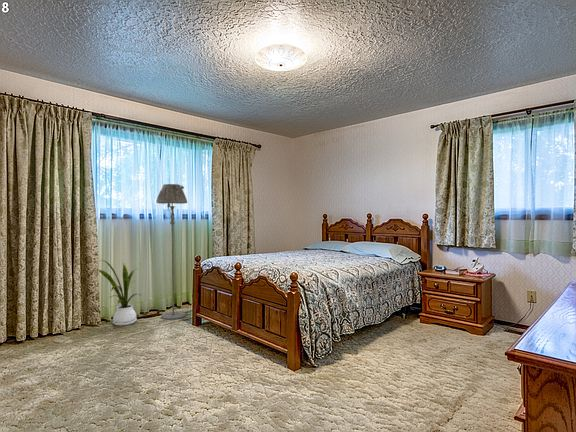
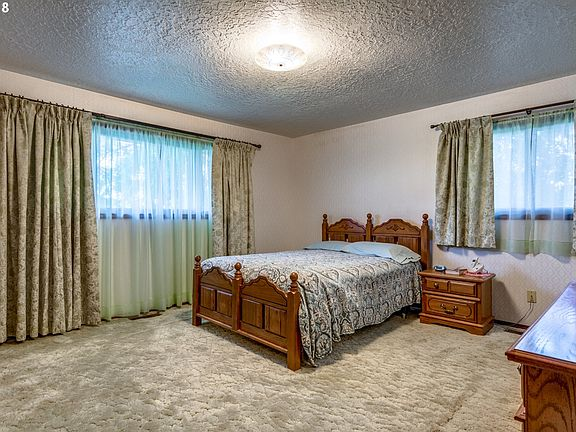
- floor lamp [155,183,188,321]
- house plant [98,259,142,327]
